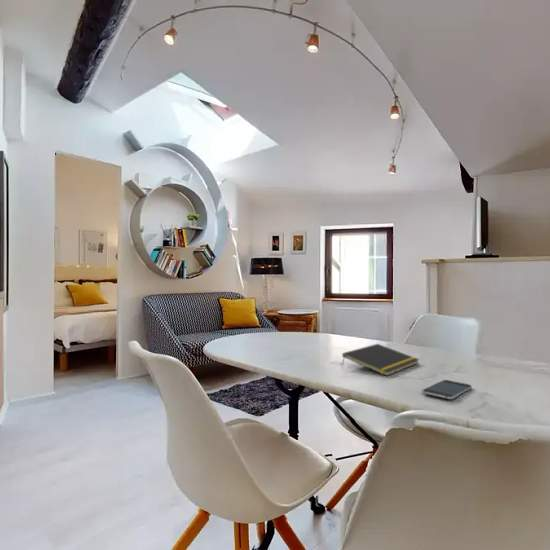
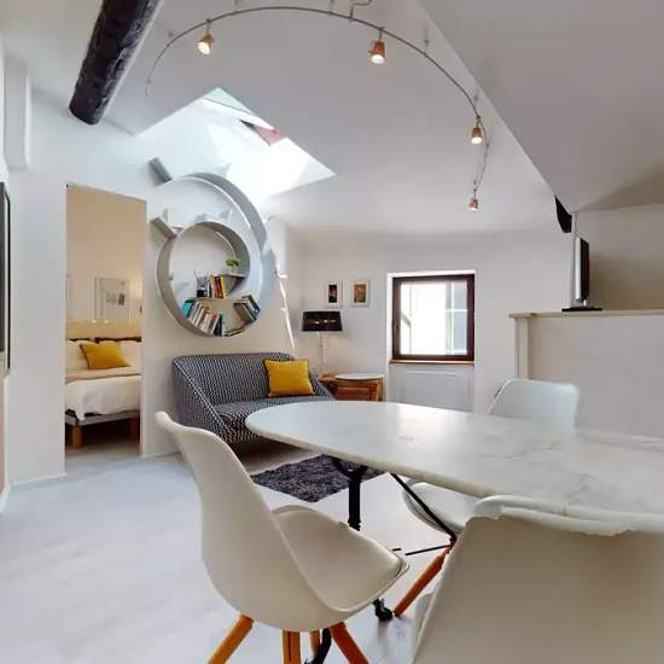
- notepad [341,343,420,377]
- smartphone [421,379,473,400]
